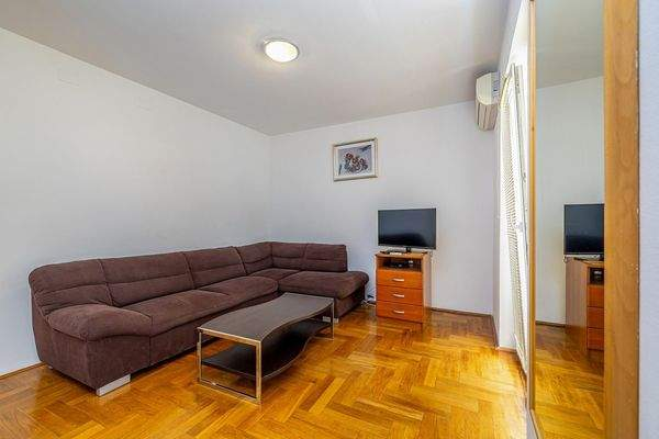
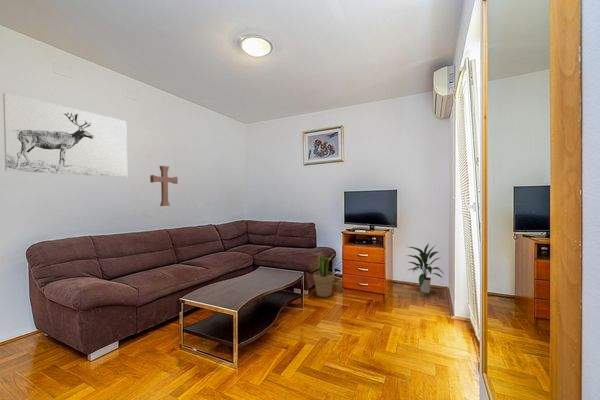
+ potted plant [312,252,336,298]
+ wall art [2,92,128,178]
+ decorative cross [149,165,179,207]
+ indoor plant [404,242,444,294]
